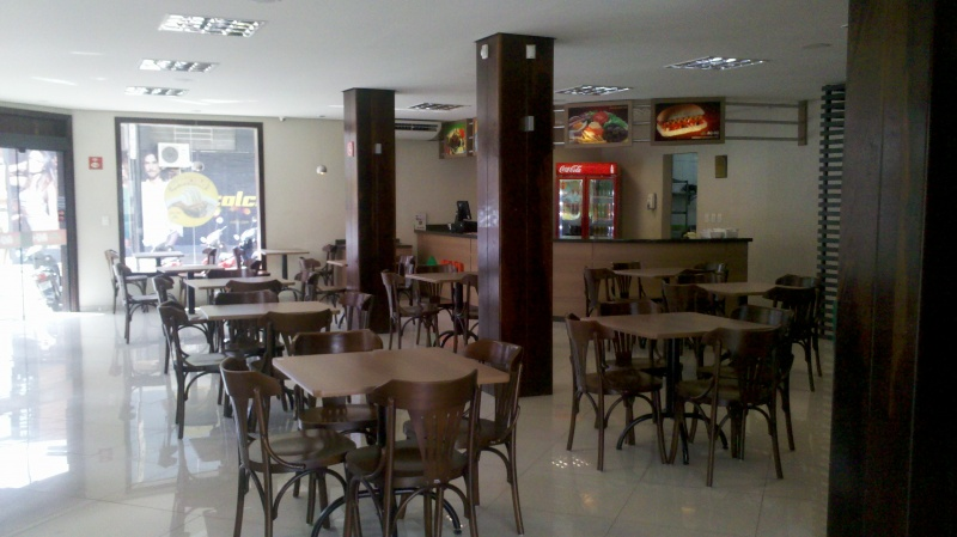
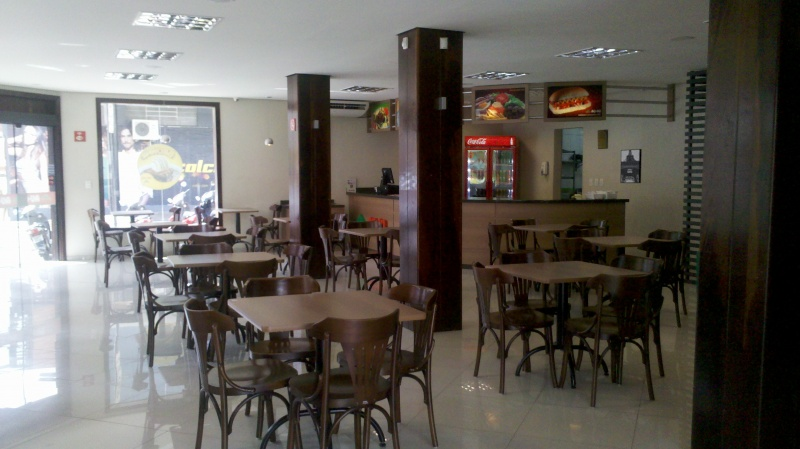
+ wall art [619,148,643,184]
